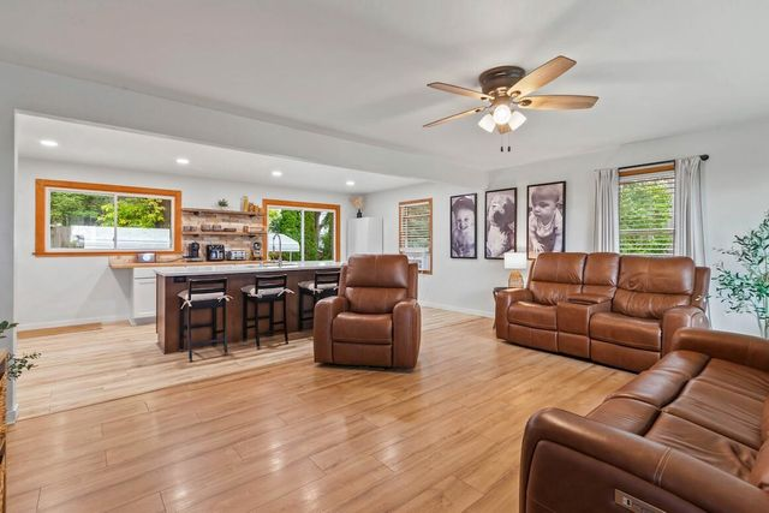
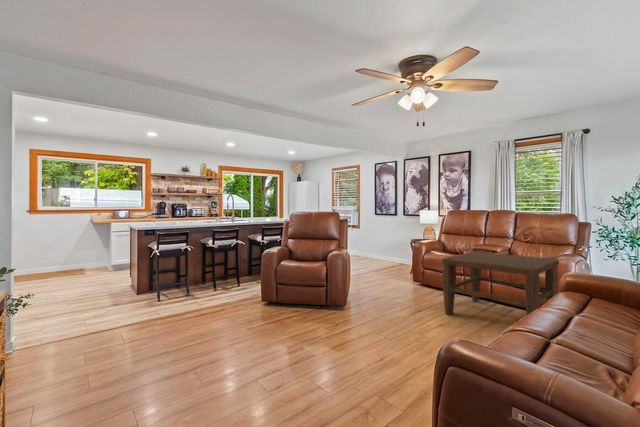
+ coffee table [440,251,560,316]
